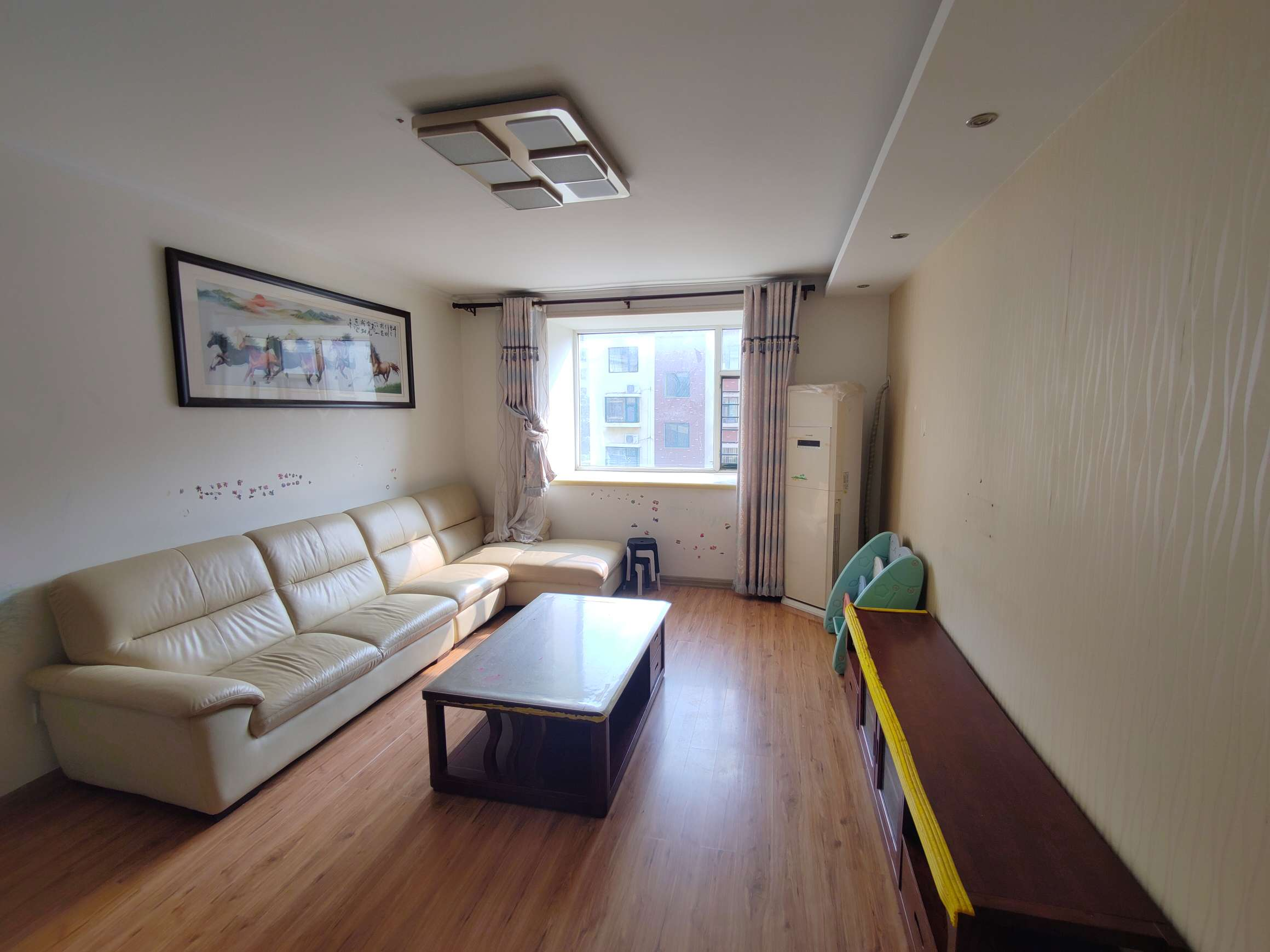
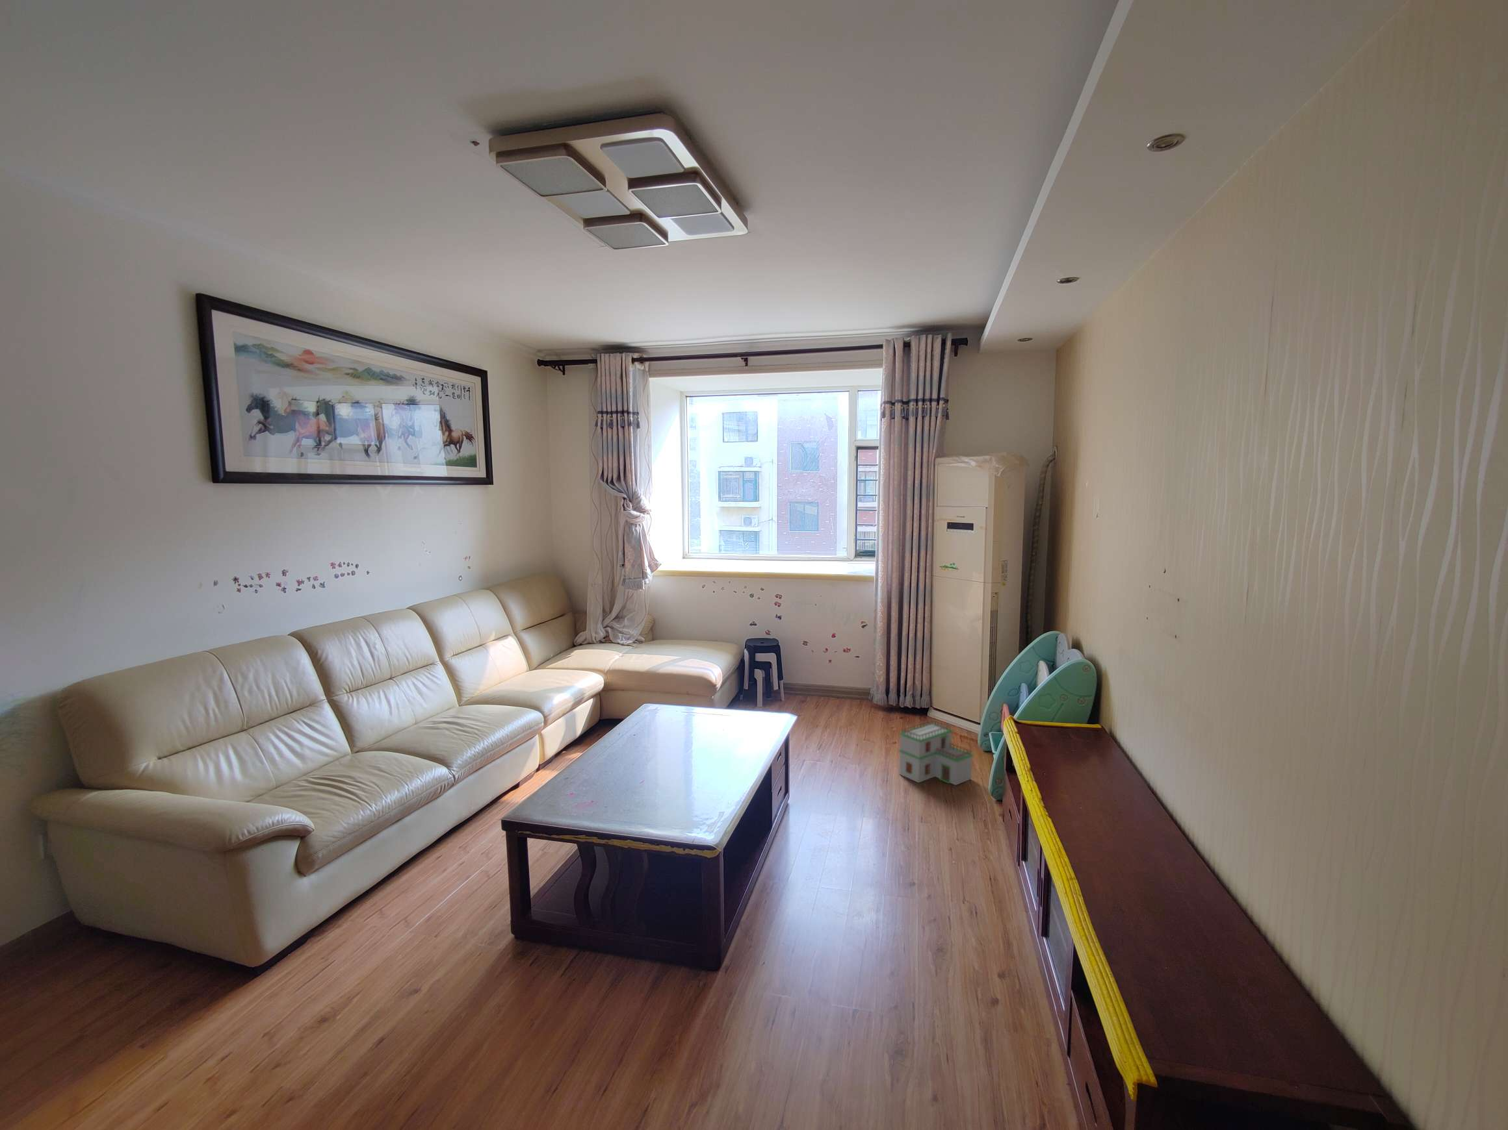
+ toy house [899,719,974,786]
